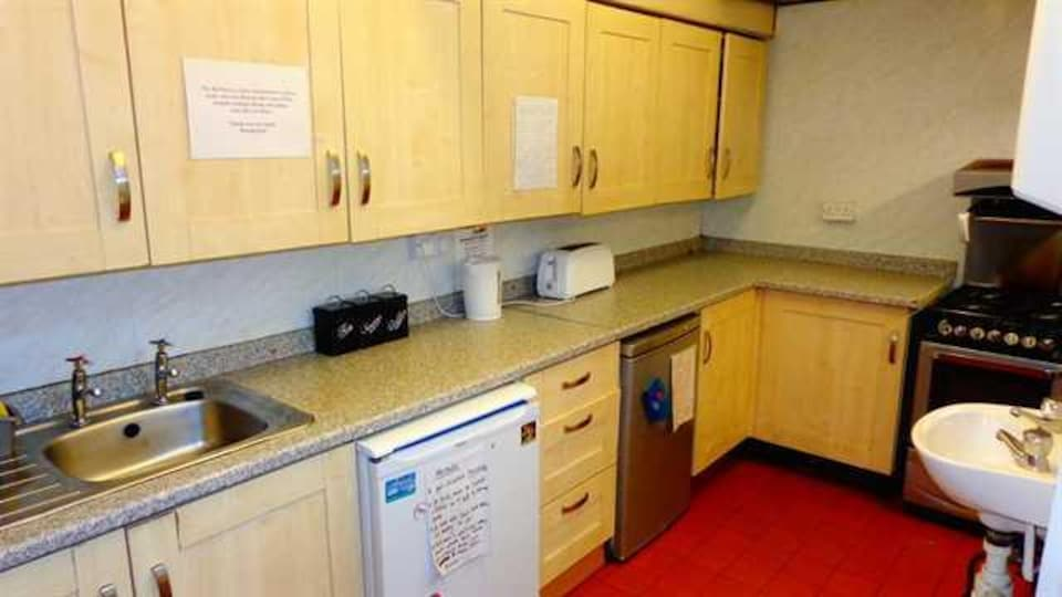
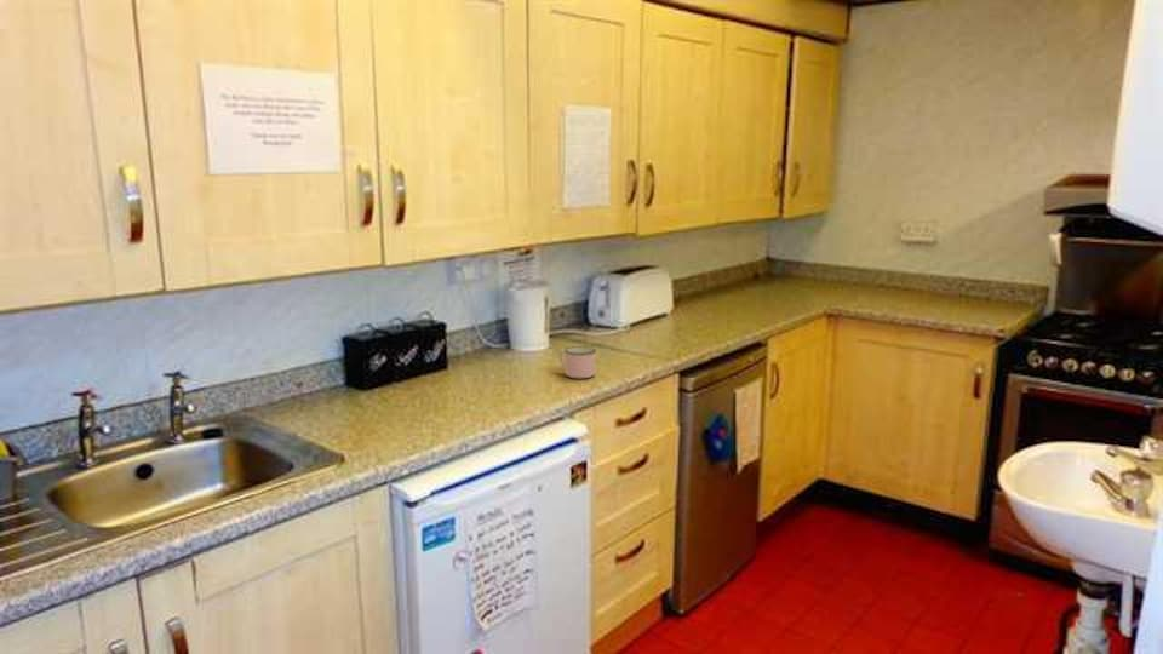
+ mug [557,345,597,379]
